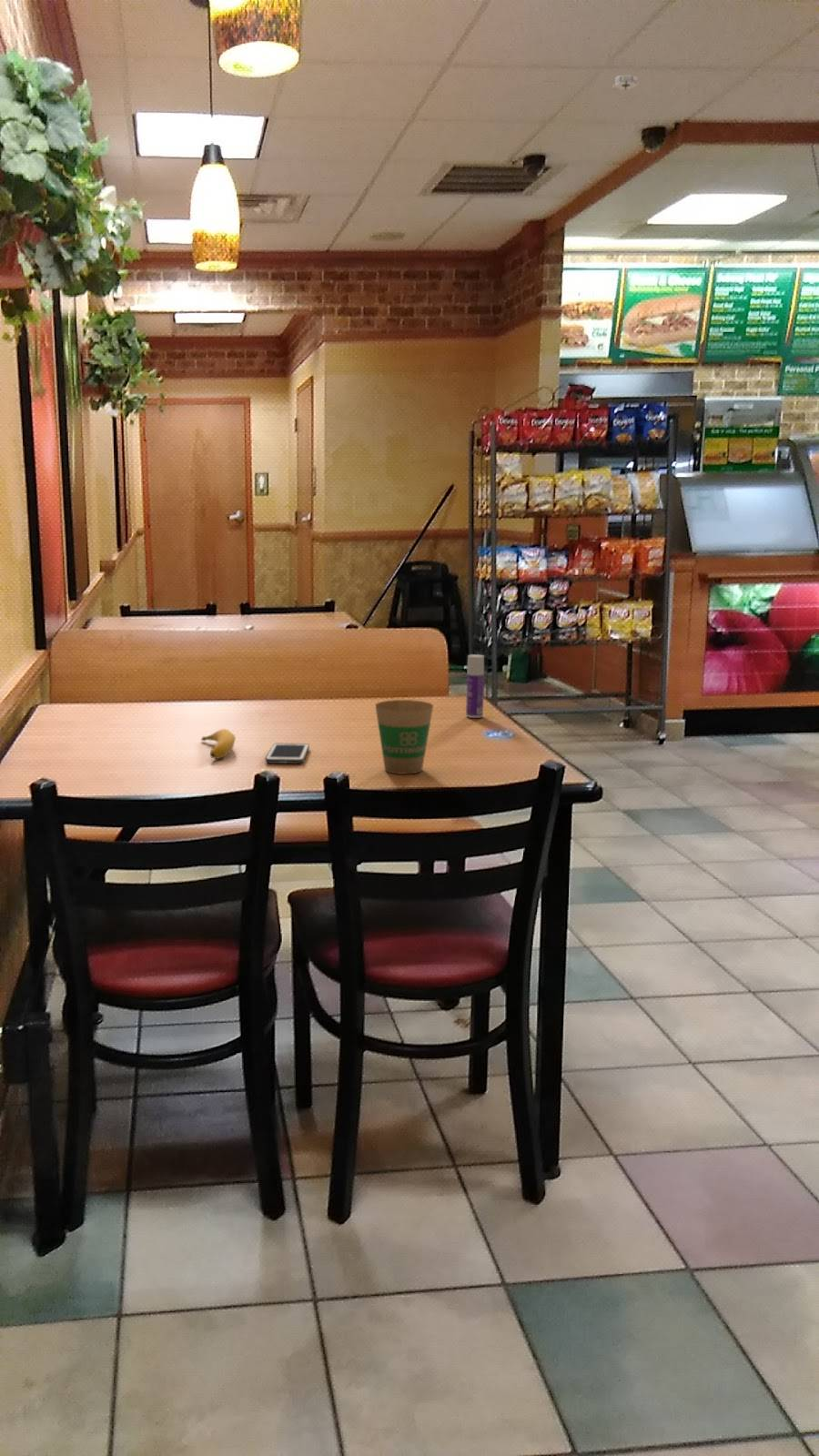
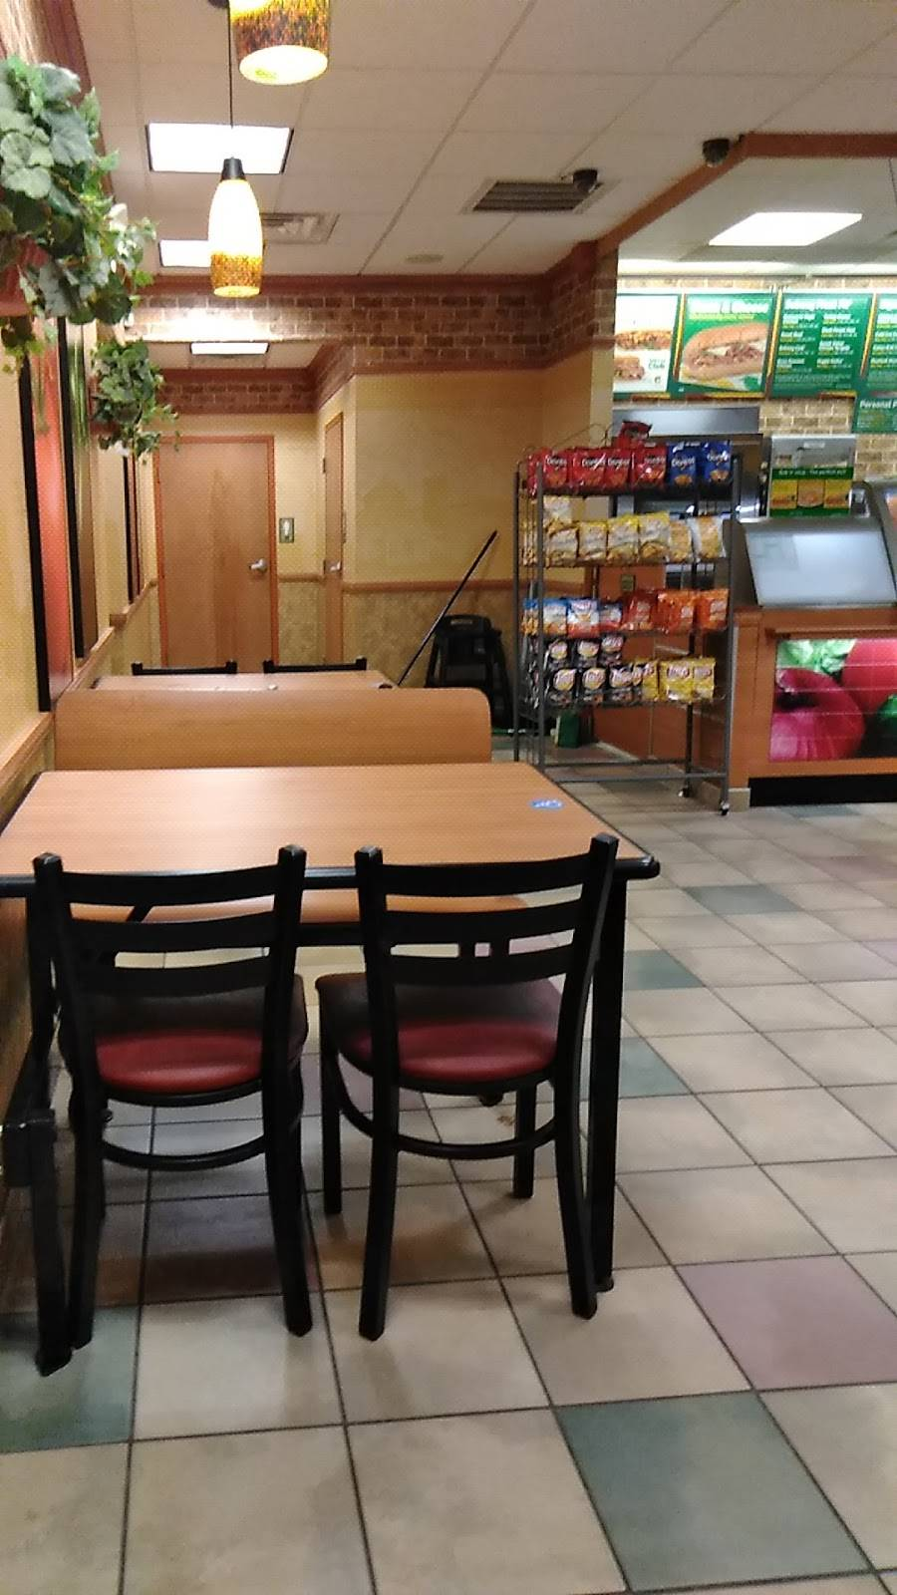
- banana [200,728,237,760]
- cell phone [265,743,310,764]
- paper cup [374,699,434,775]
- smoke detector [611,74,640,92]
- bottle [465,653,485,719]
